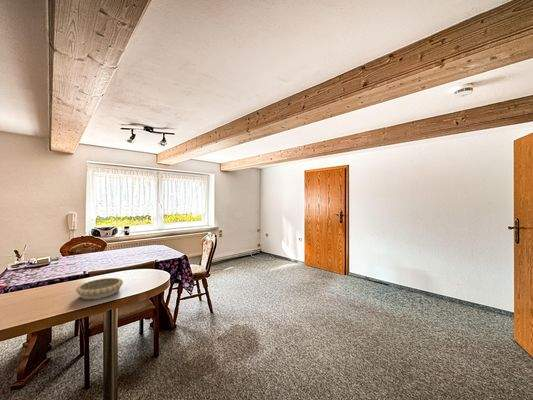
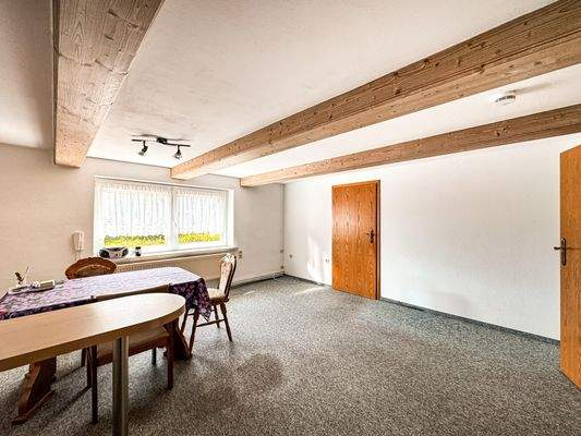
- decorative bowl [75,277,124,300]
